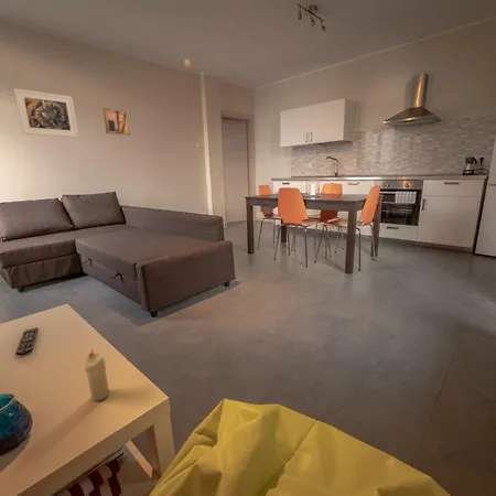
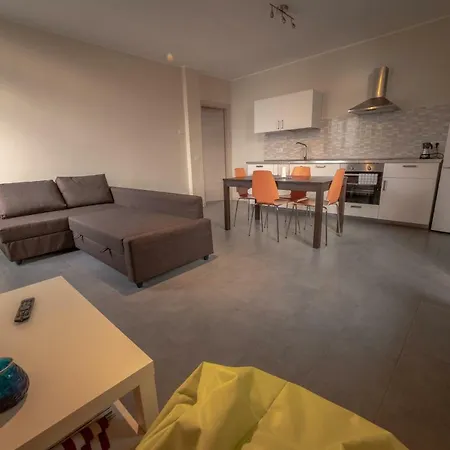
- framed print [13,87,79,139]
- wall art [101,107,131,137]
- candle [84,348,110,402]
